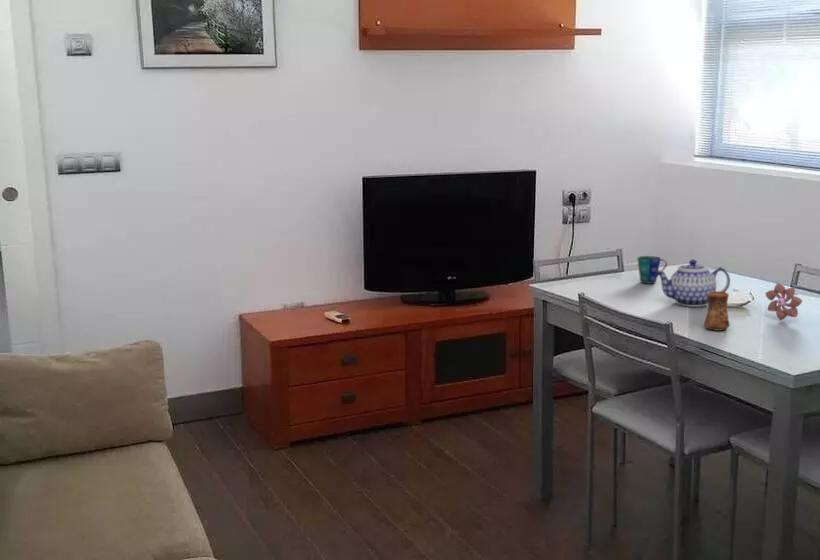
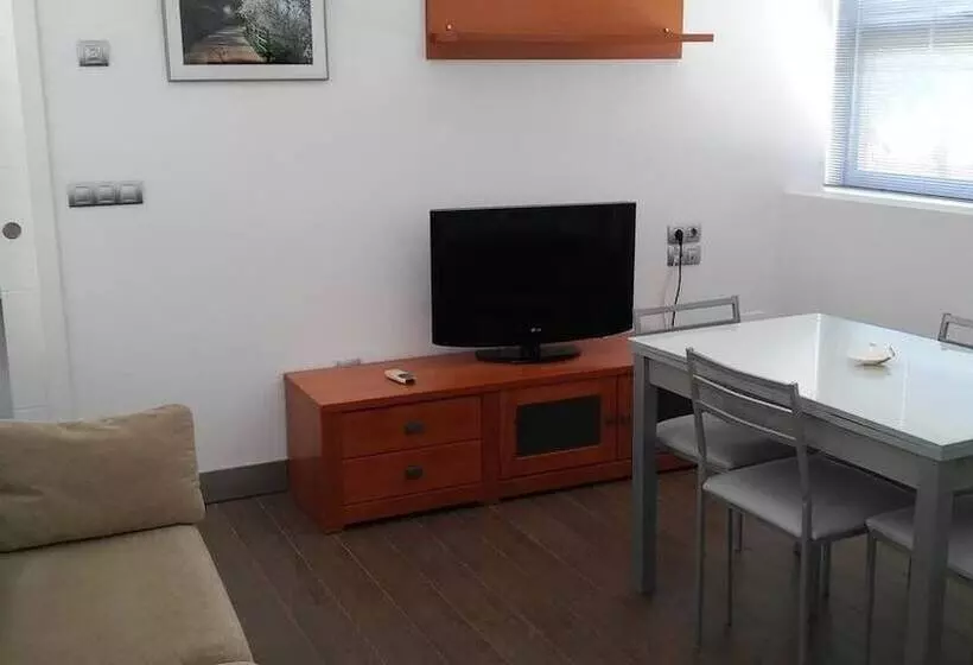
- cup [636,255,668,285]
- flower [765,282,803,321]
- teapot [656,259,731,308]
- cup [703,290,731,332]
